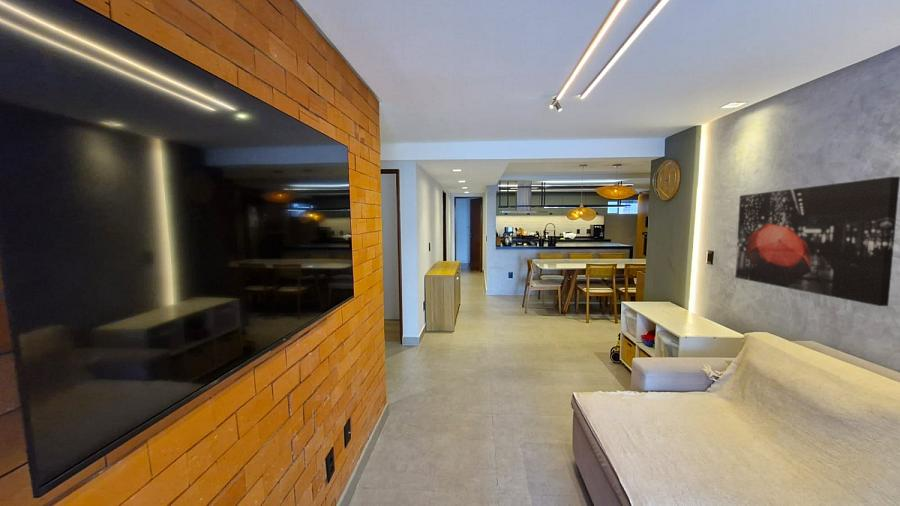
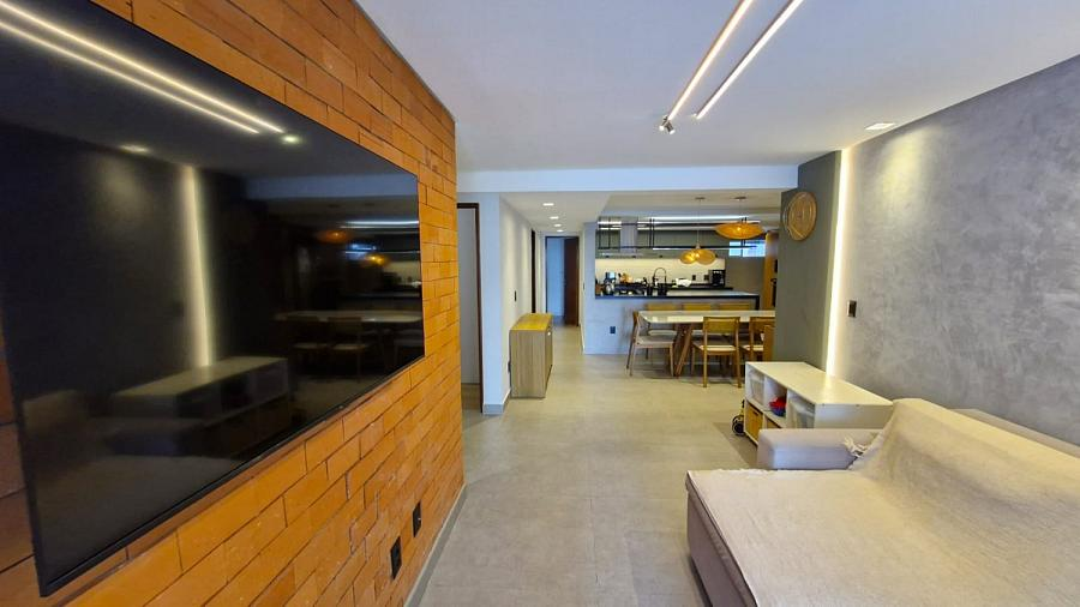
- wall art [734,176,900,307]
